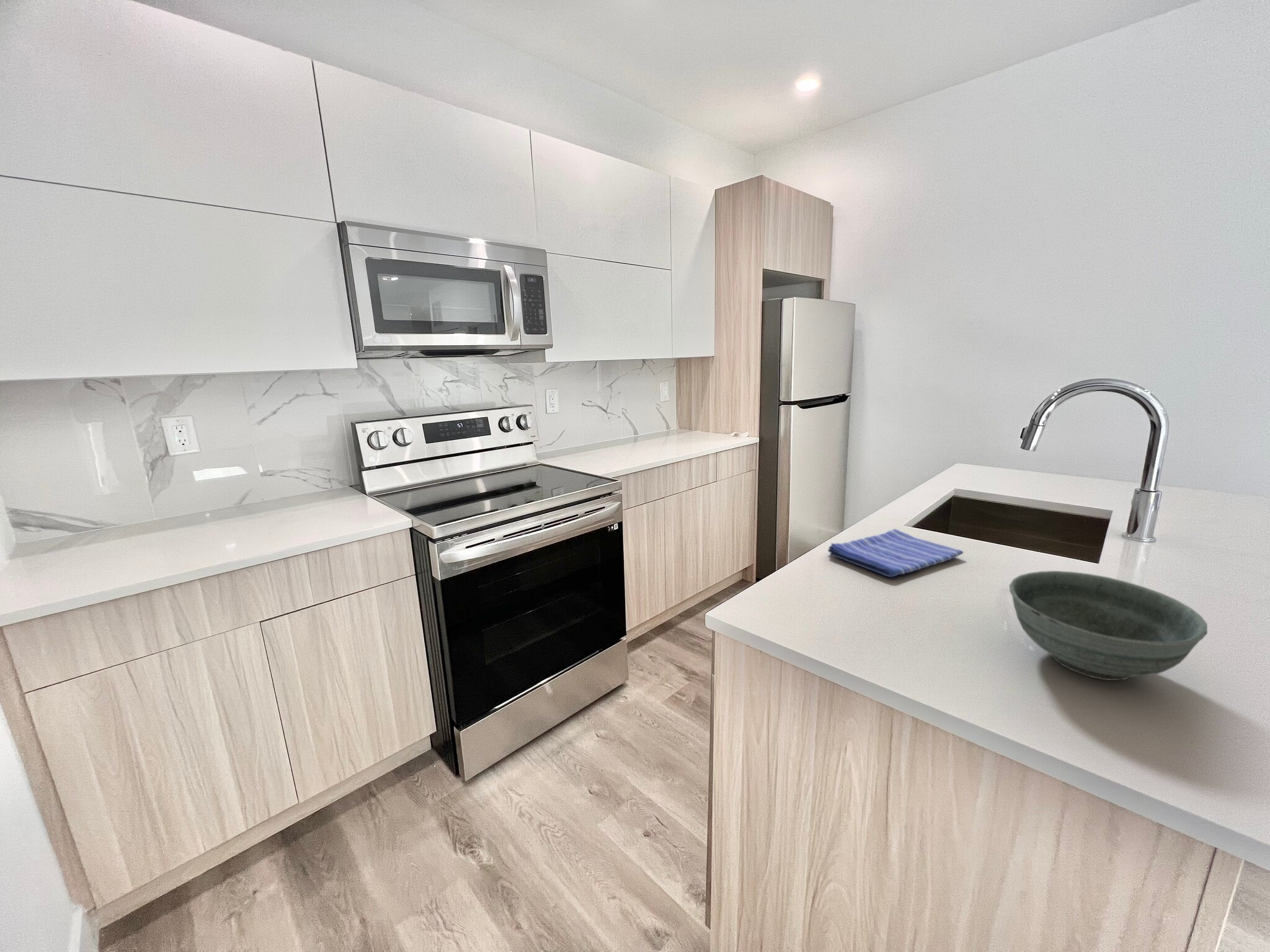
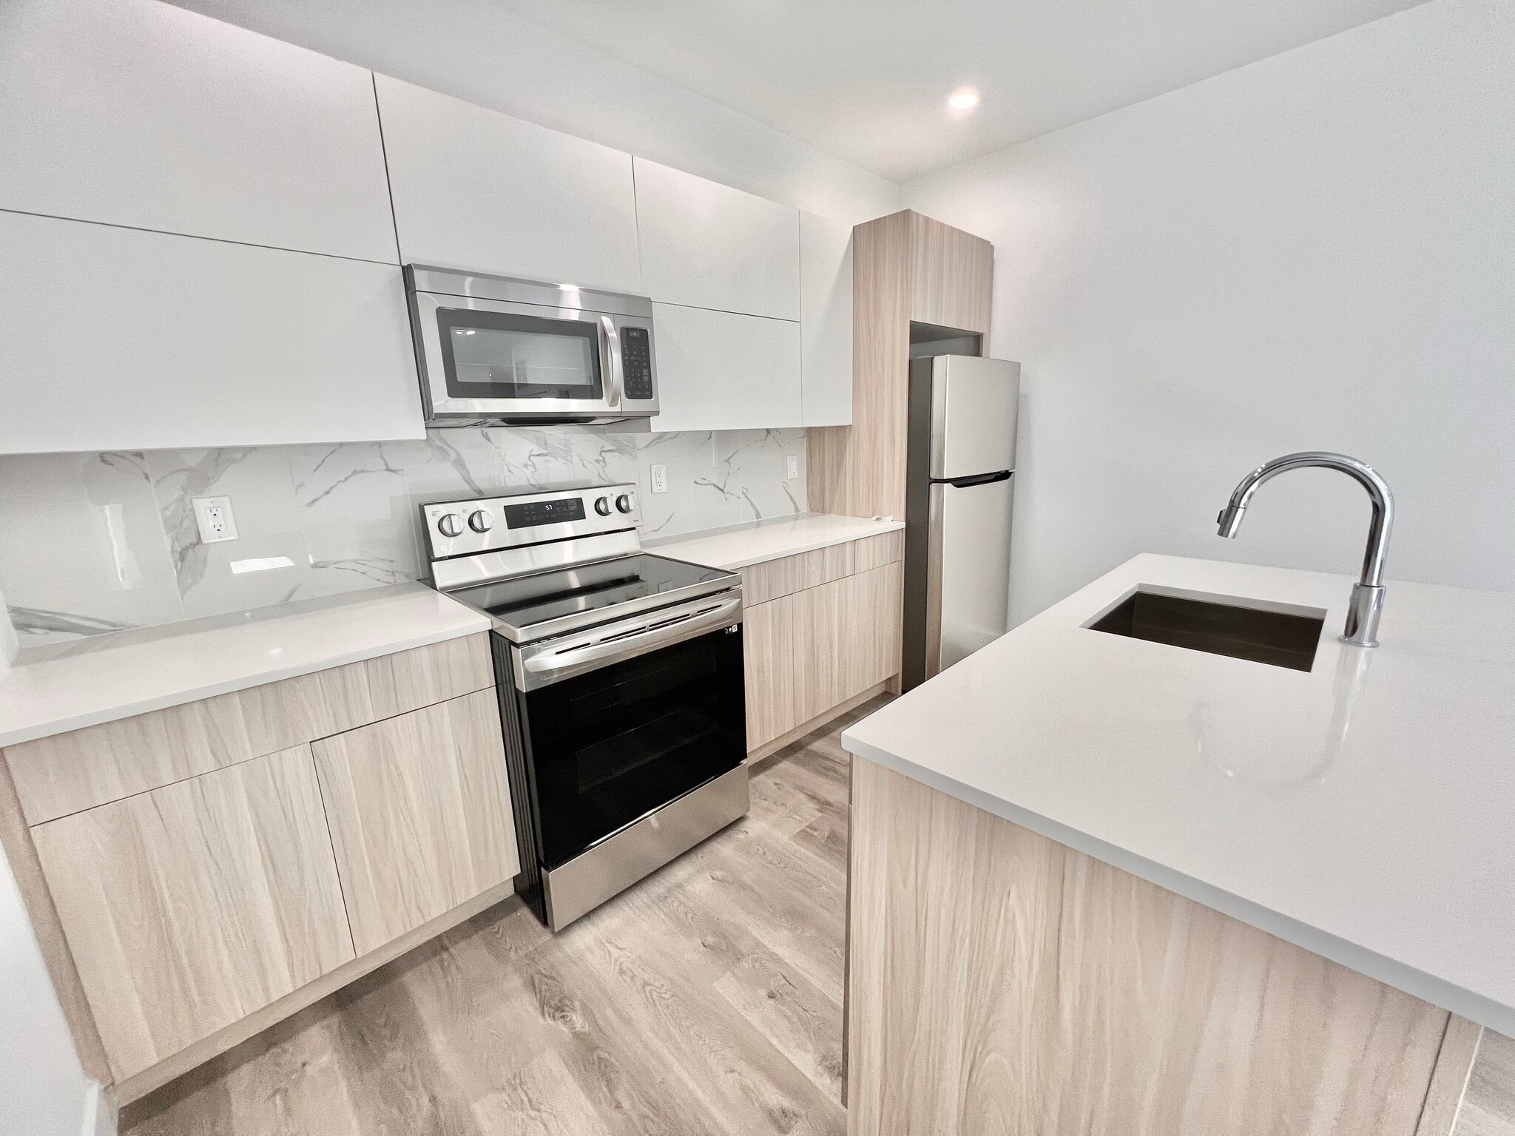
- dish towel [827,528,964,578]
- bowl [1008,570,1208,681]
